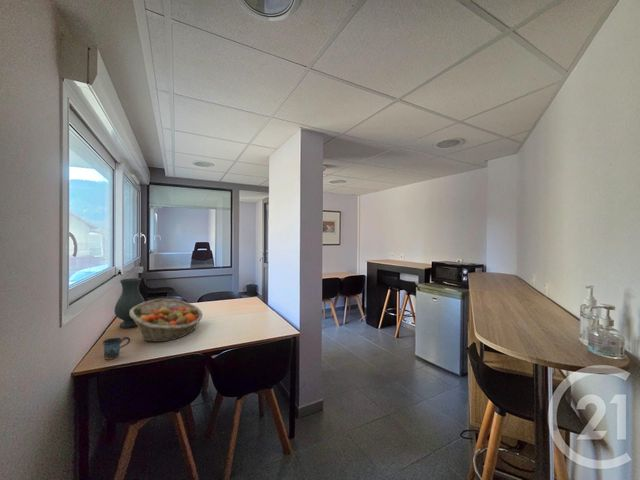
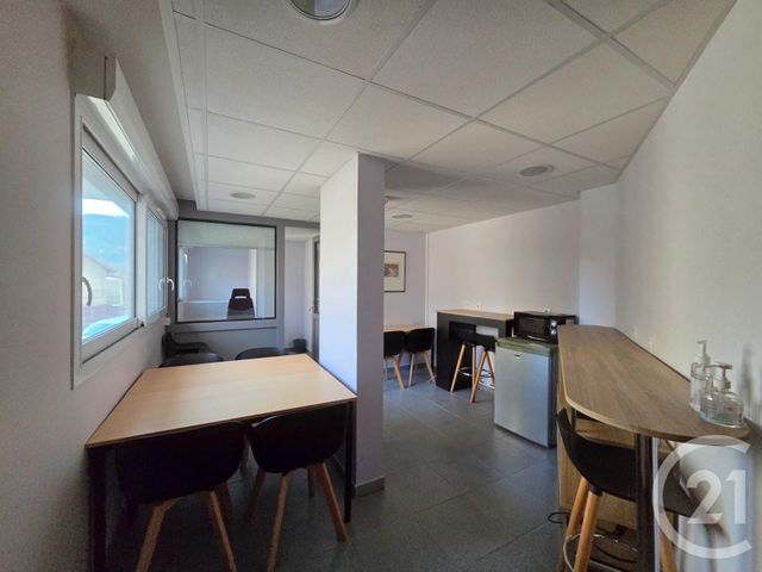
- mug [101,336,131,360]
- fruit basket [130,298,203,343]
- vase [113,277,146,329]
